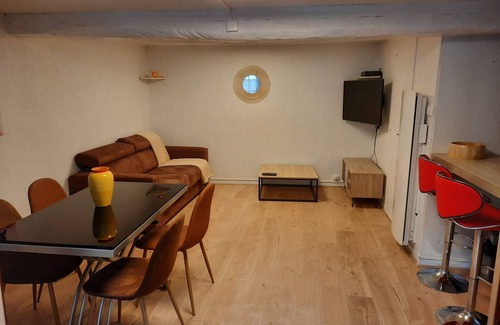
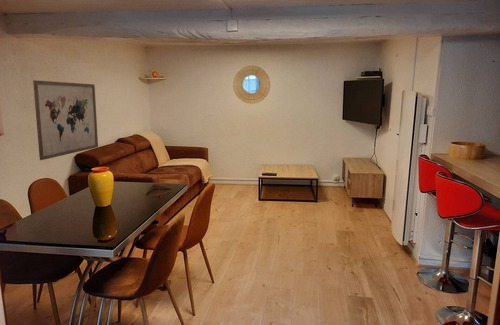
+ wall art [32,79,99,161]
